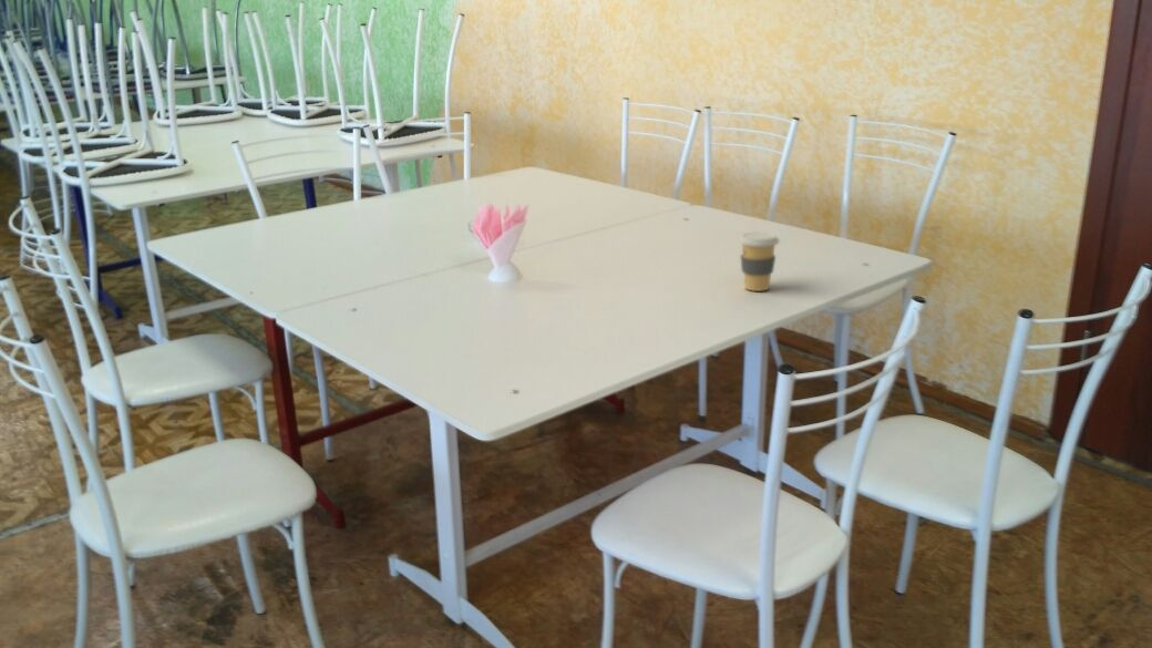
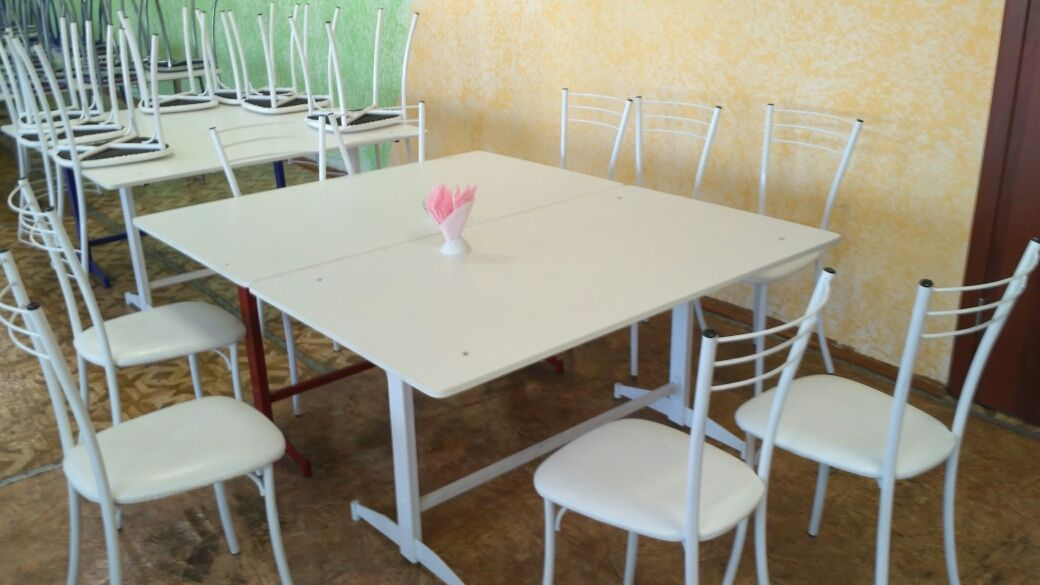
- coffee cup [738,232,781,292]
